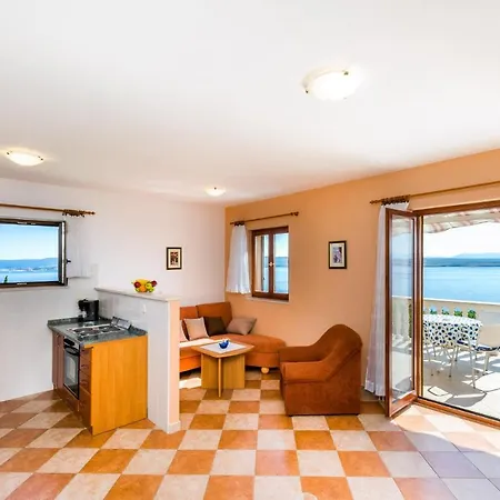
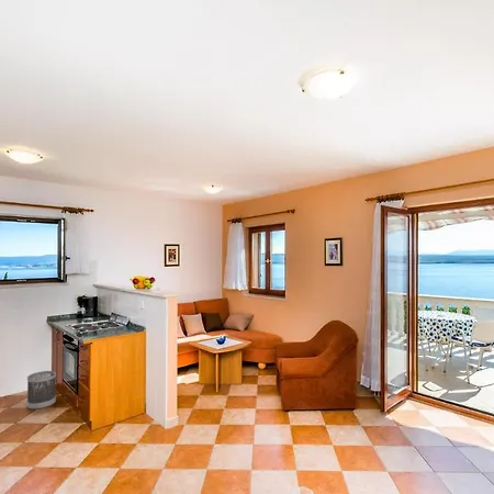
+ wastebasket [25,370,57,411]
